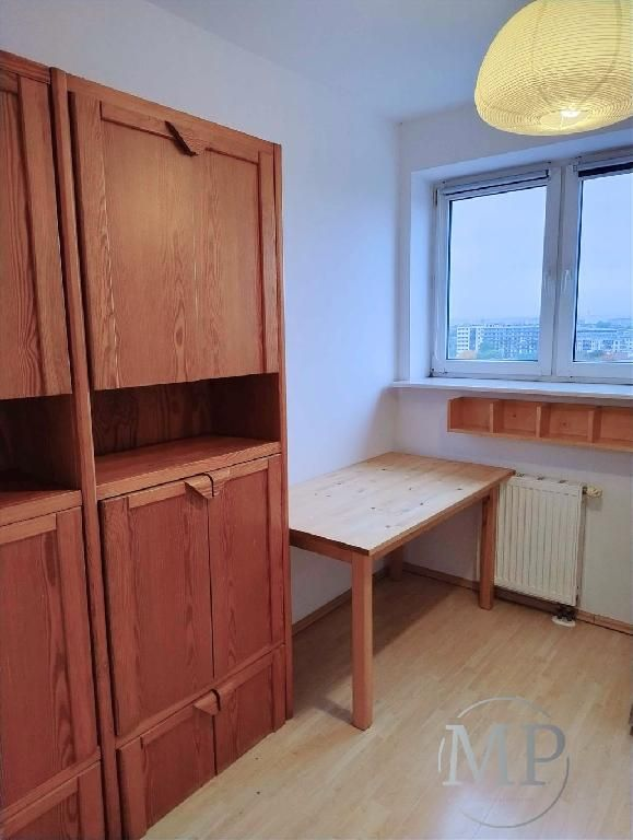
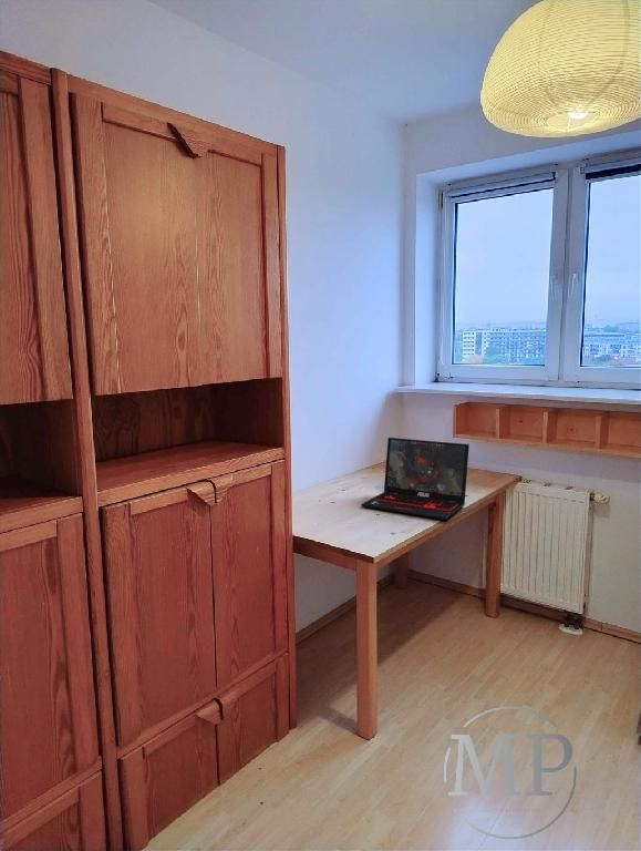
+ laptop [360,437,471,521]
